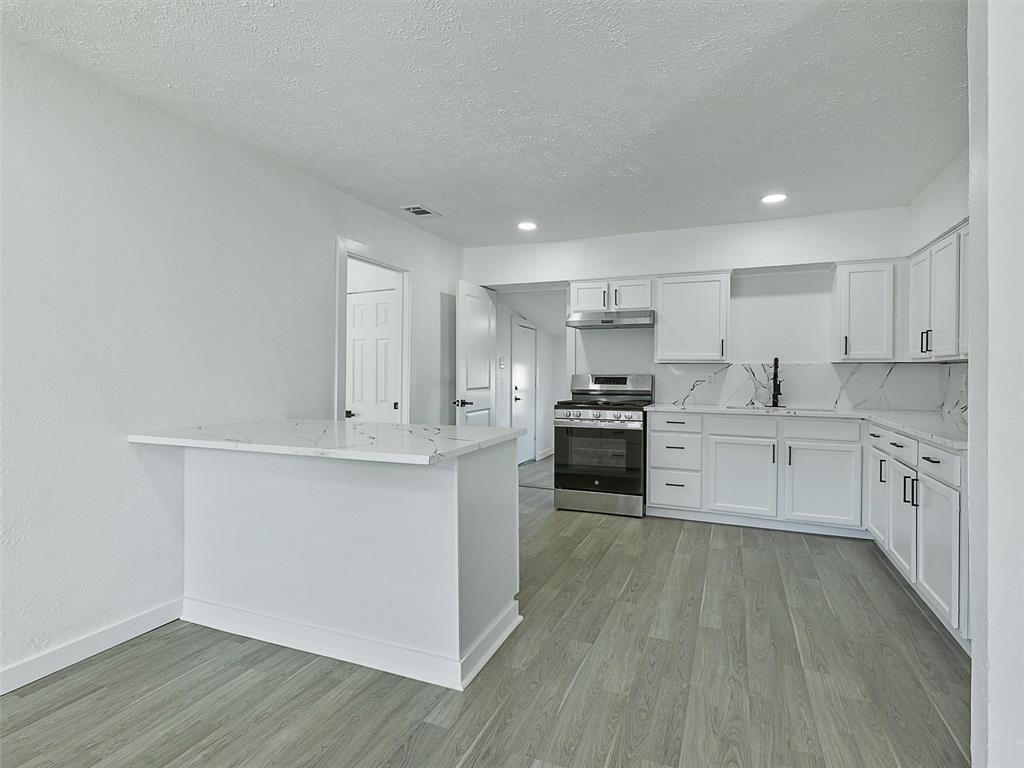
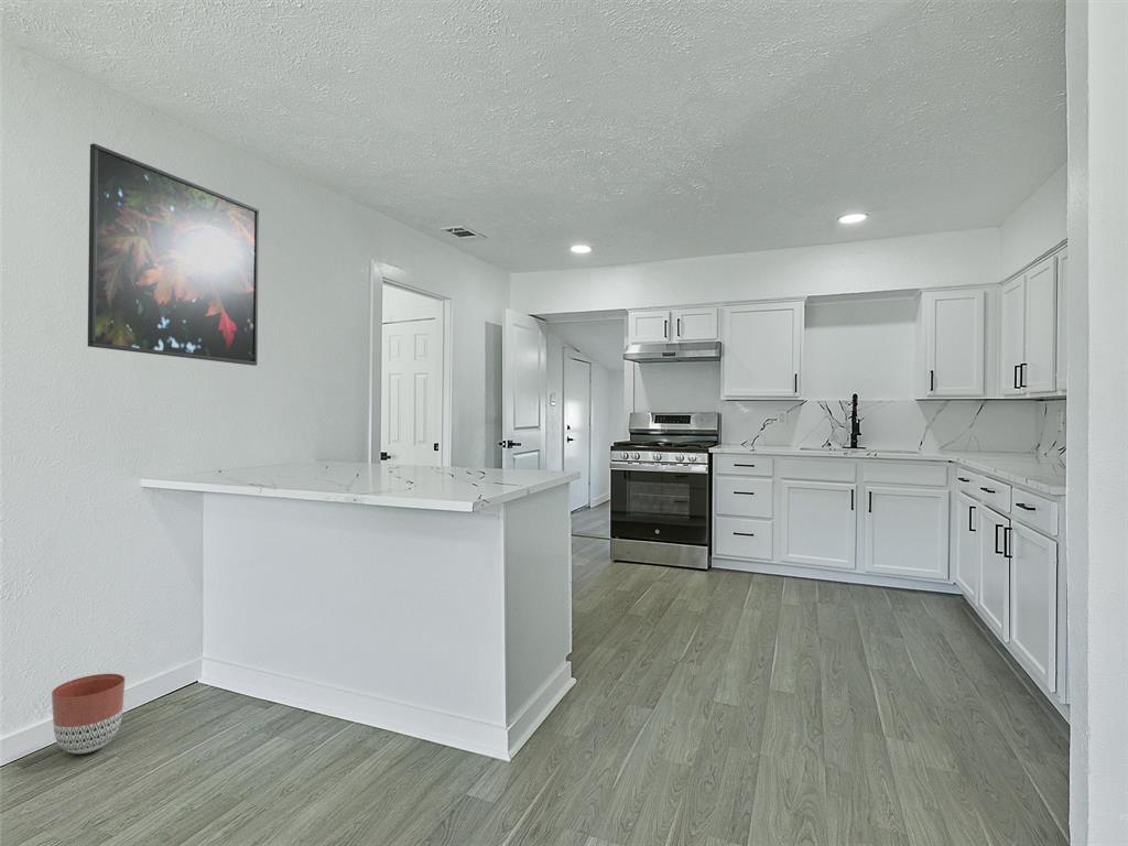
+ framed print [87,142,260,367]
+ planter [51,673,126,755]
